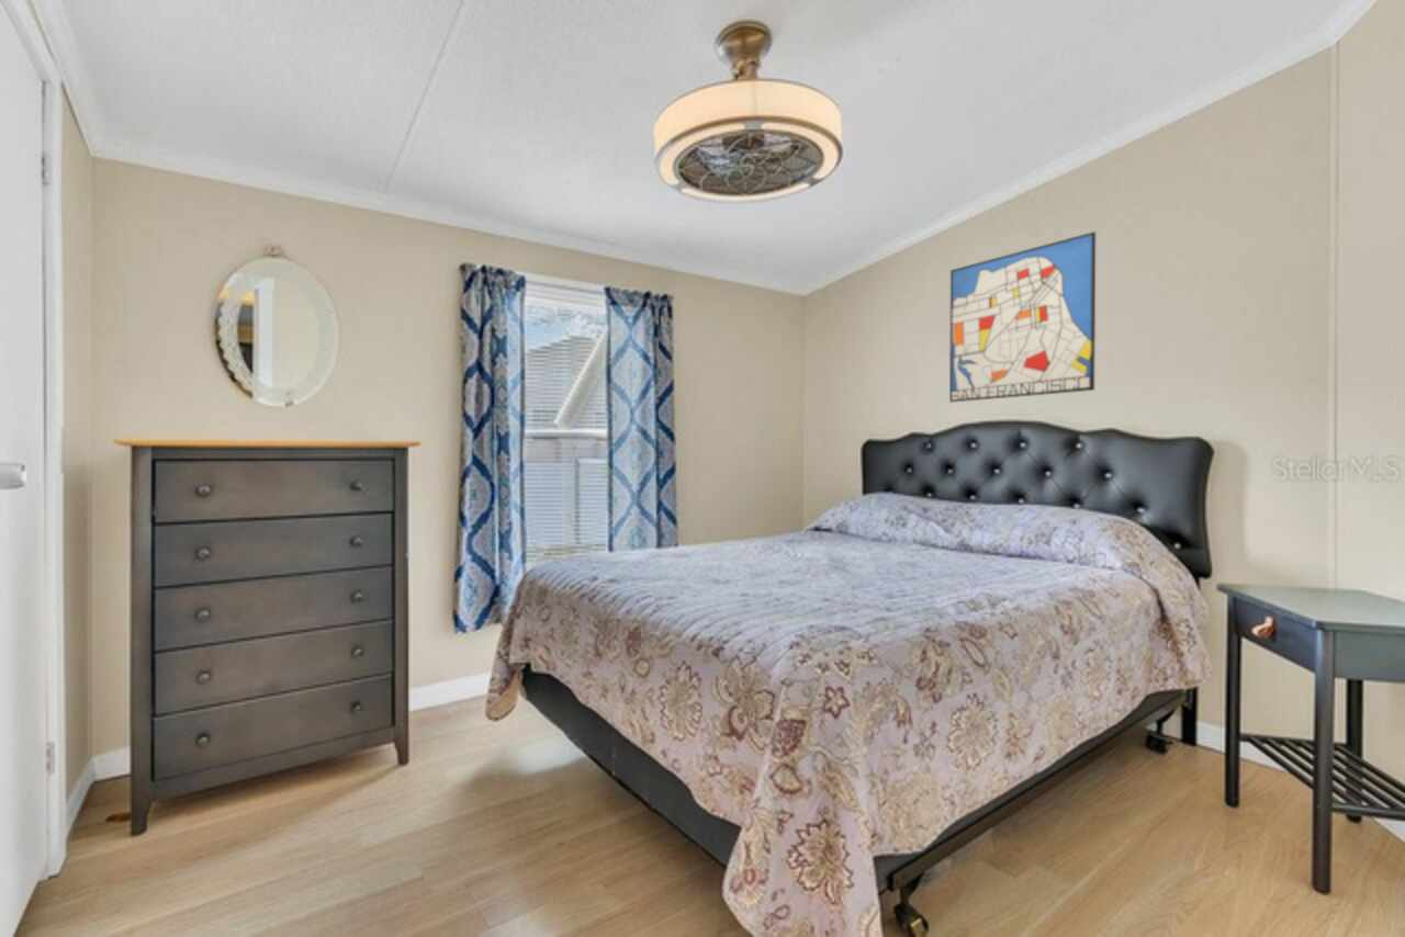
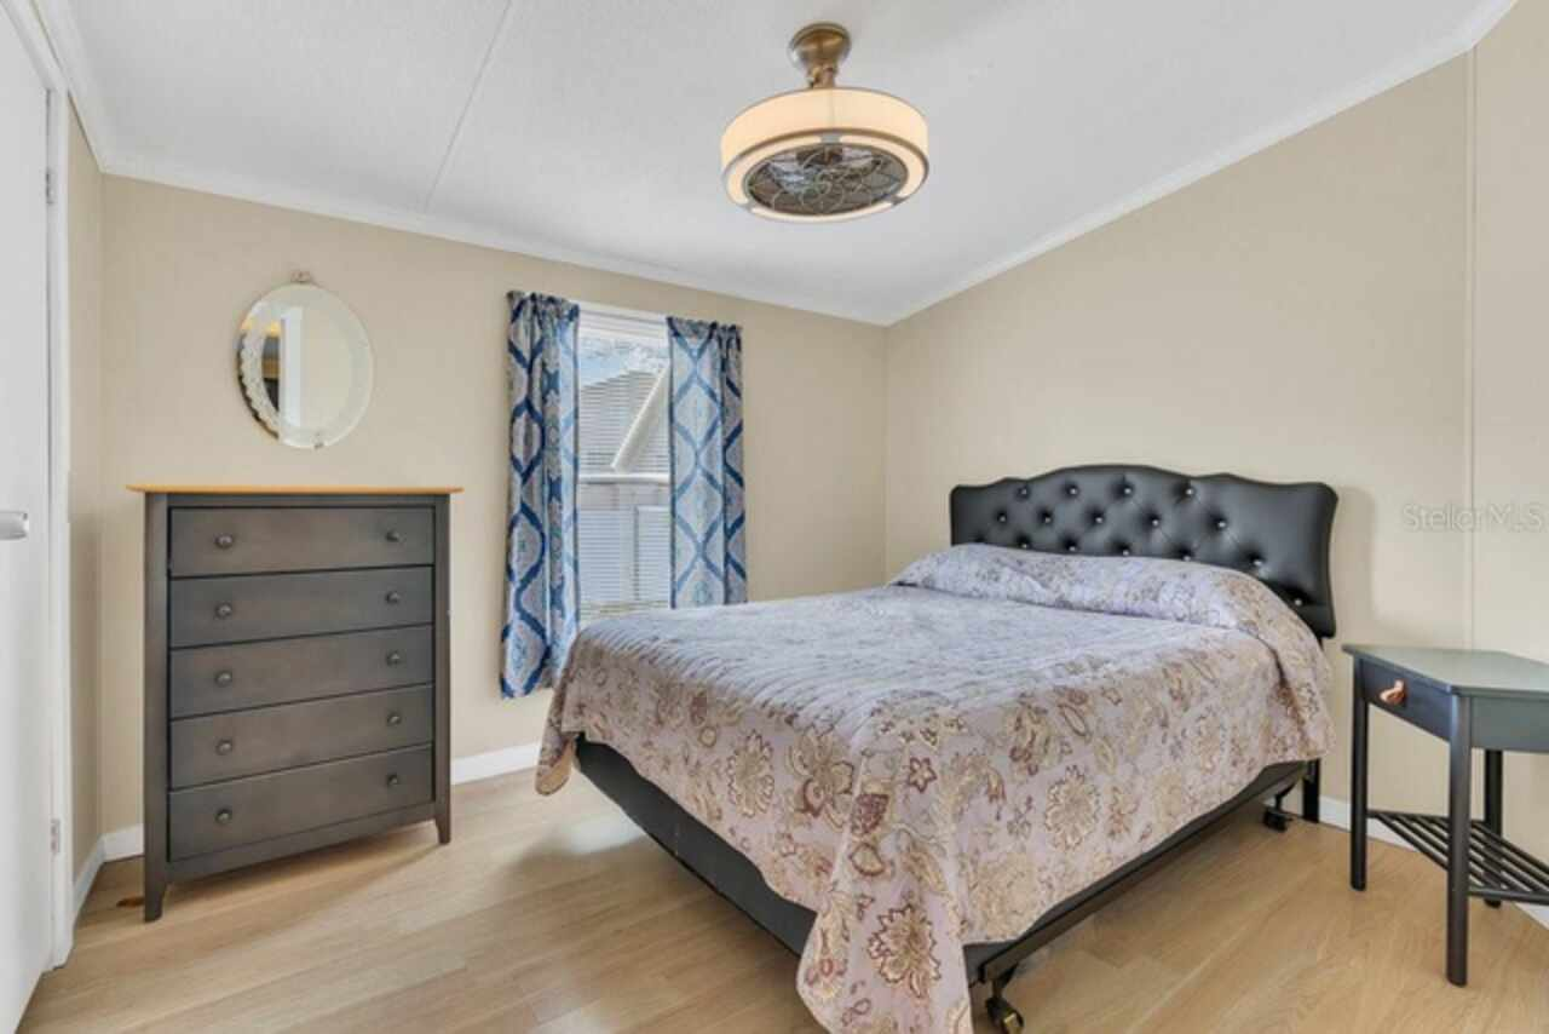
- wall art [948,230,1097,404]
